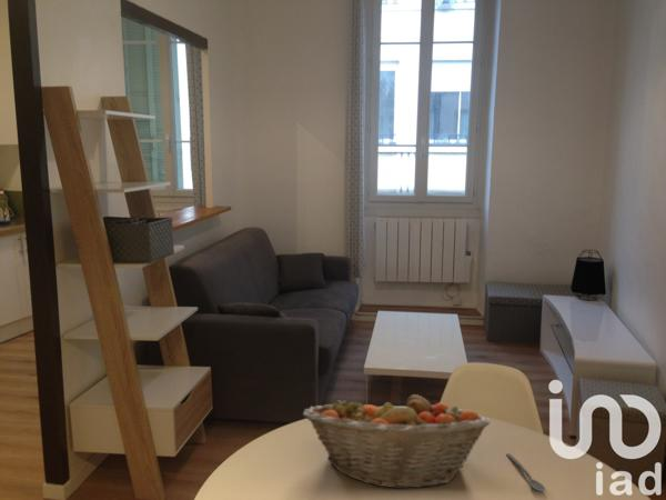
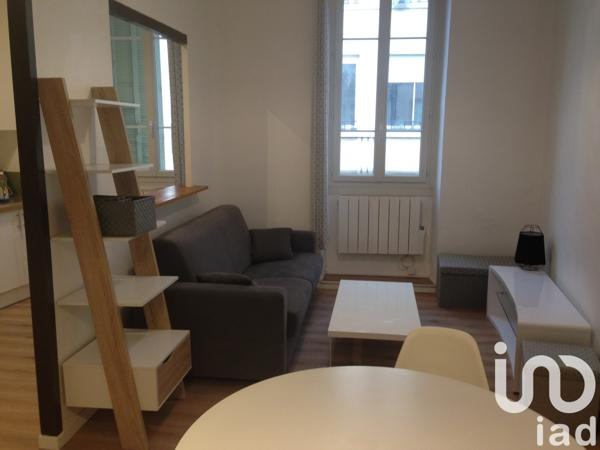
- spoon [505,452,546,492]
- fruit basket [302,391,491,490]
